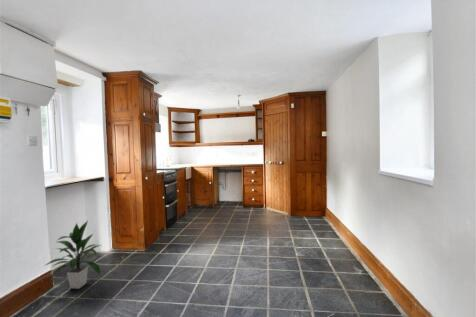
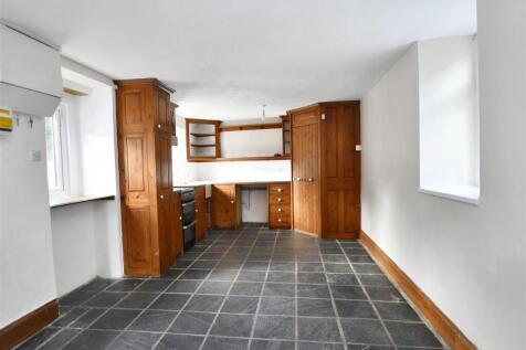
- indoor plant [44,219,102,289]
